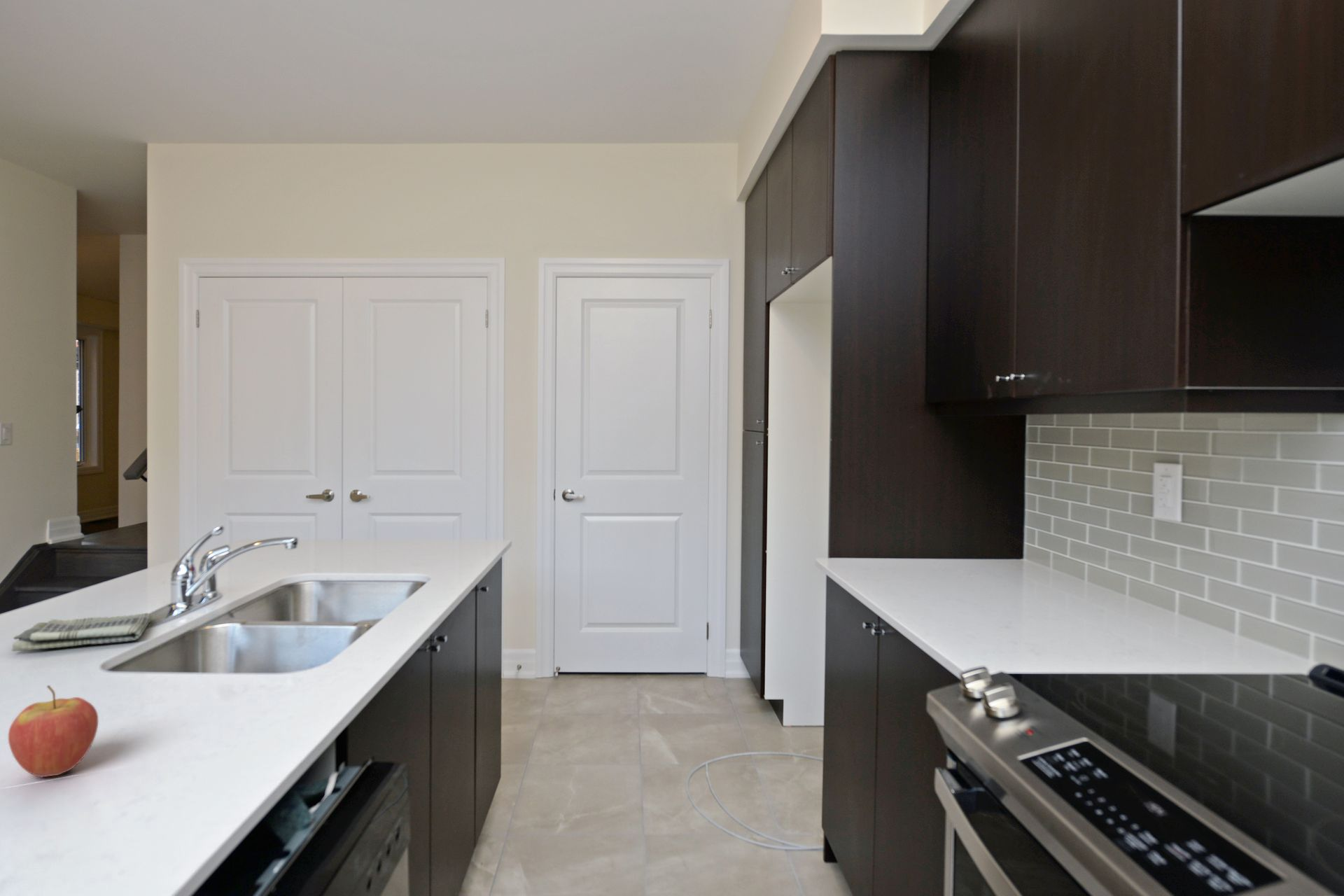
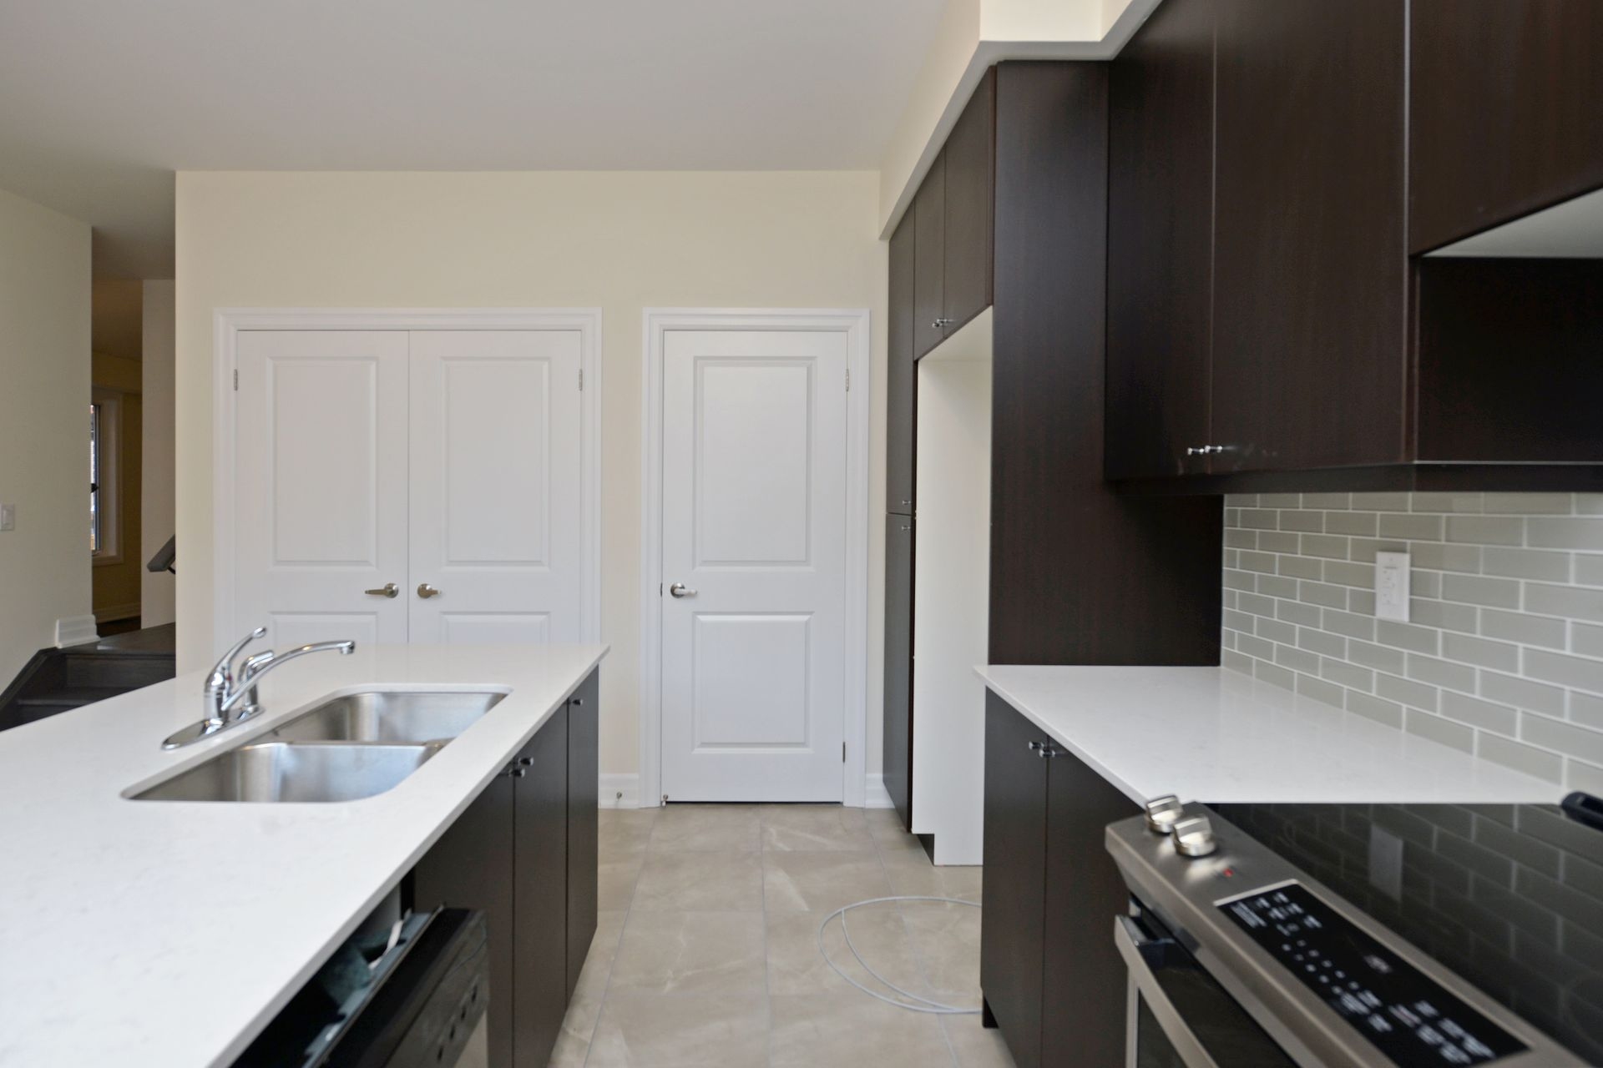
- fruit [8,685,99,778]
- dish towel [11,612,153,652]
